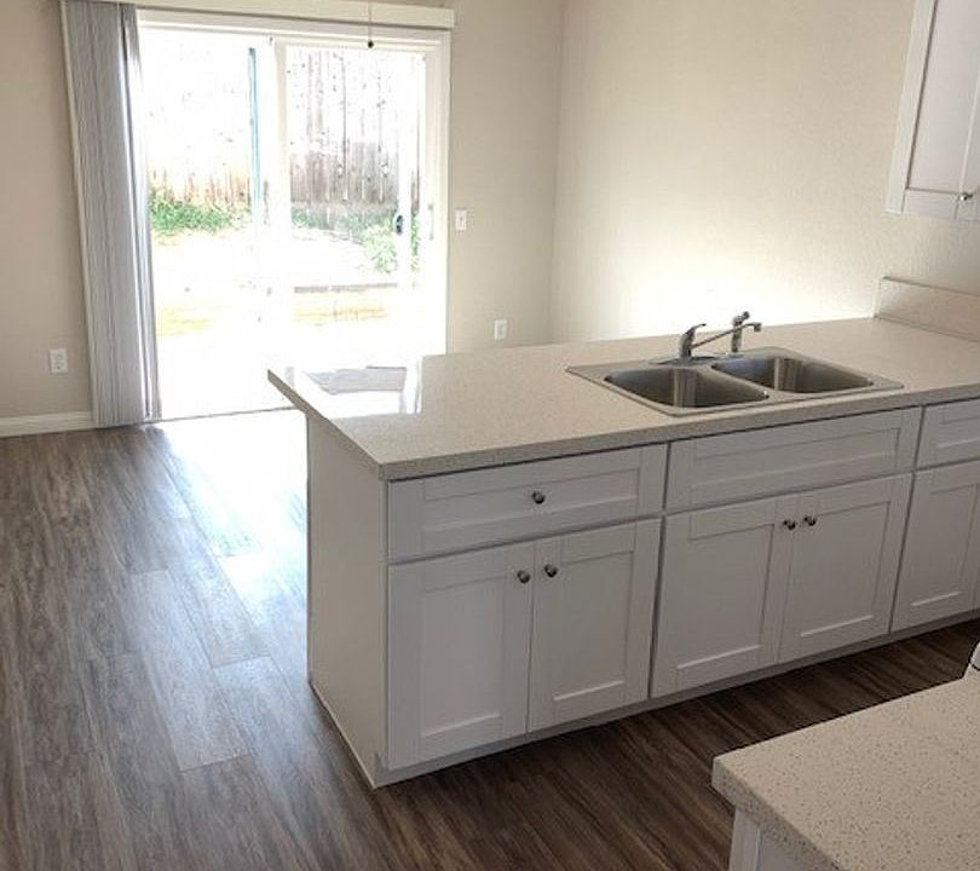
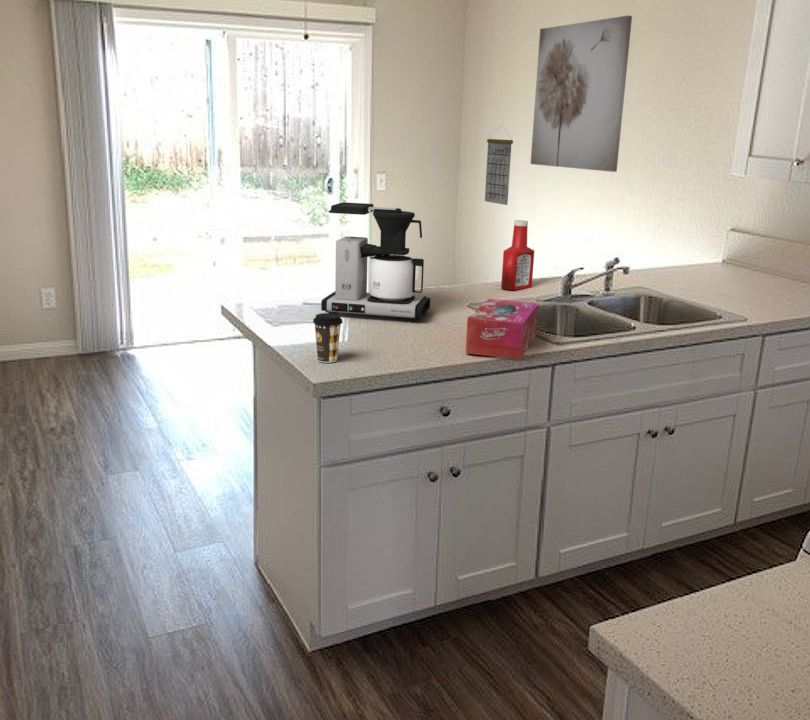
+ wall art [530,15,633,173]
+ tissue box [465,298,540,360]
+ coffee maker [320,201,431,322]
+ soap bottle [500,219,535,291]
+ calendar [484,123,514,206]
+ coffee cup [312,312,343,364]
